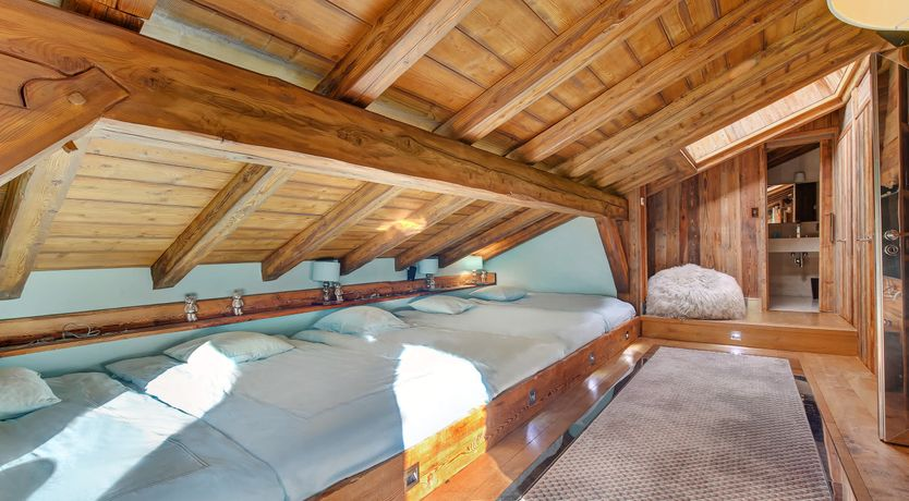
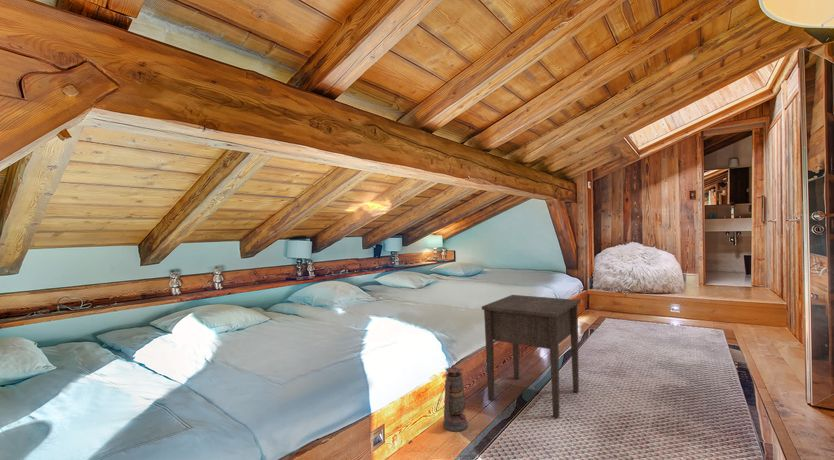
+ lantern [435,366,469,433]
+ nightstand [481,294,581,418]
